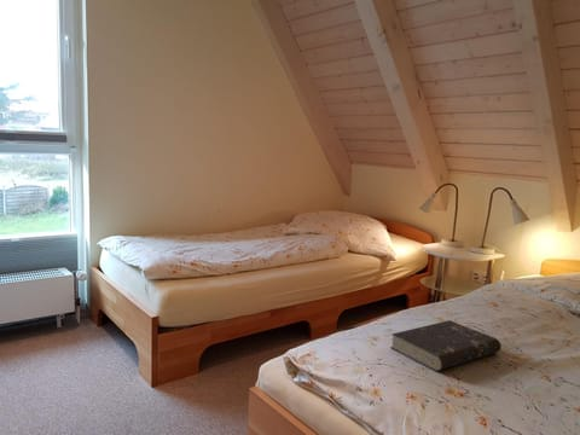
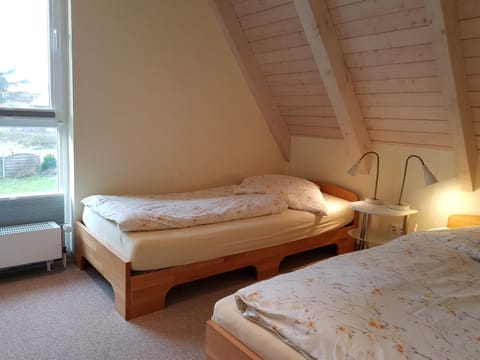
- book [389,319,503,372]
